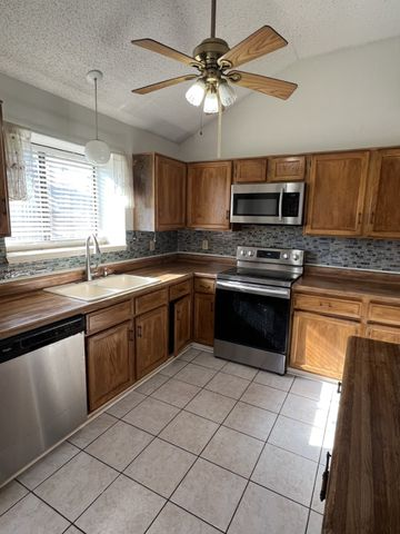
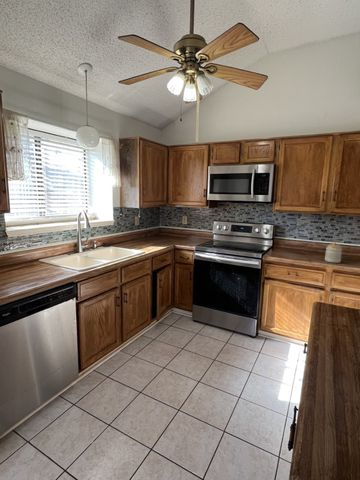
+ jar [324,242,343,264]
